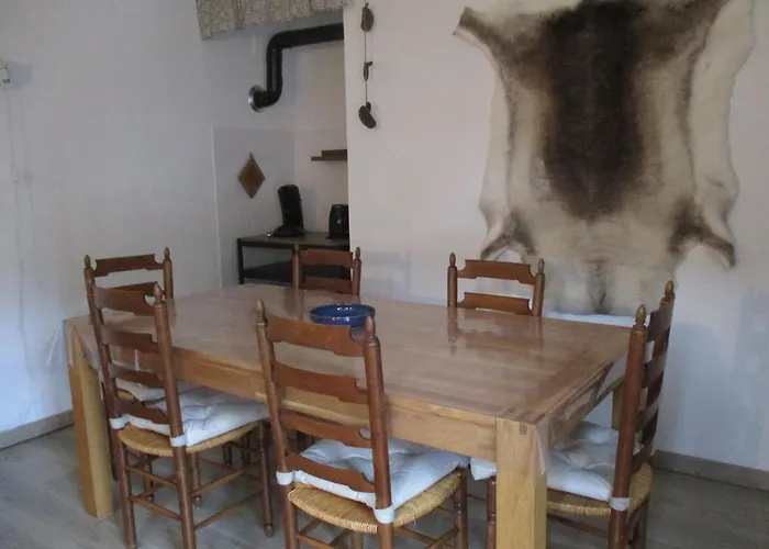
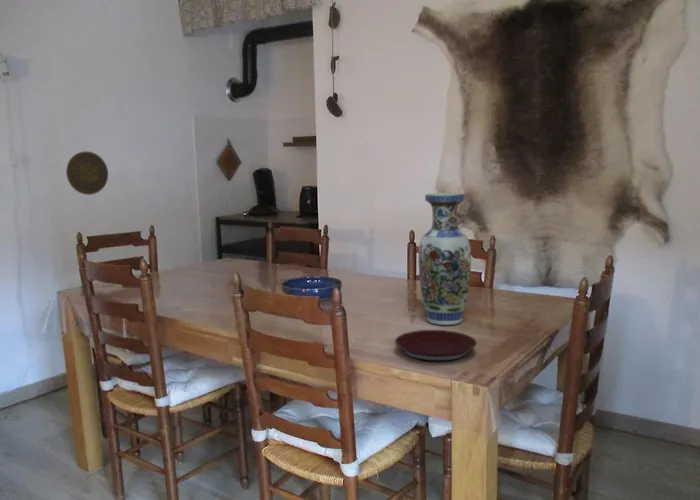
+ vase [418,192,472,326]
+ plate [394,329,478,362]
+ decorative plate [65,150,109,196]
